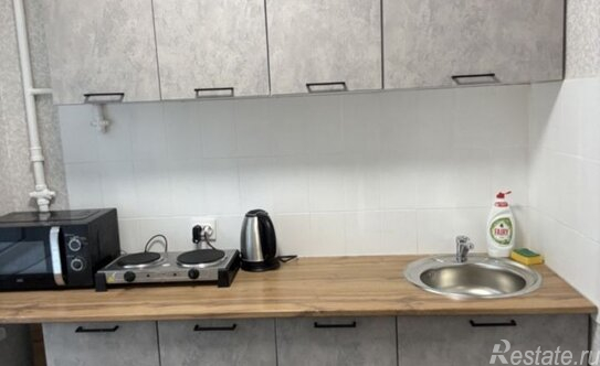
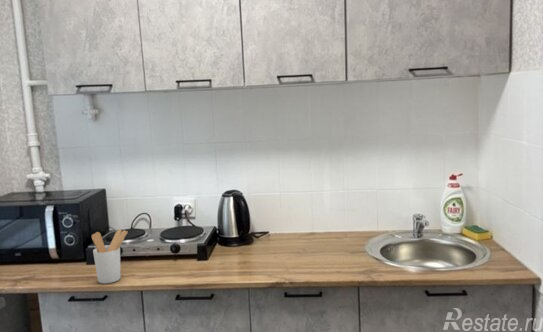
+ utensil holder [91,228,129,284]
